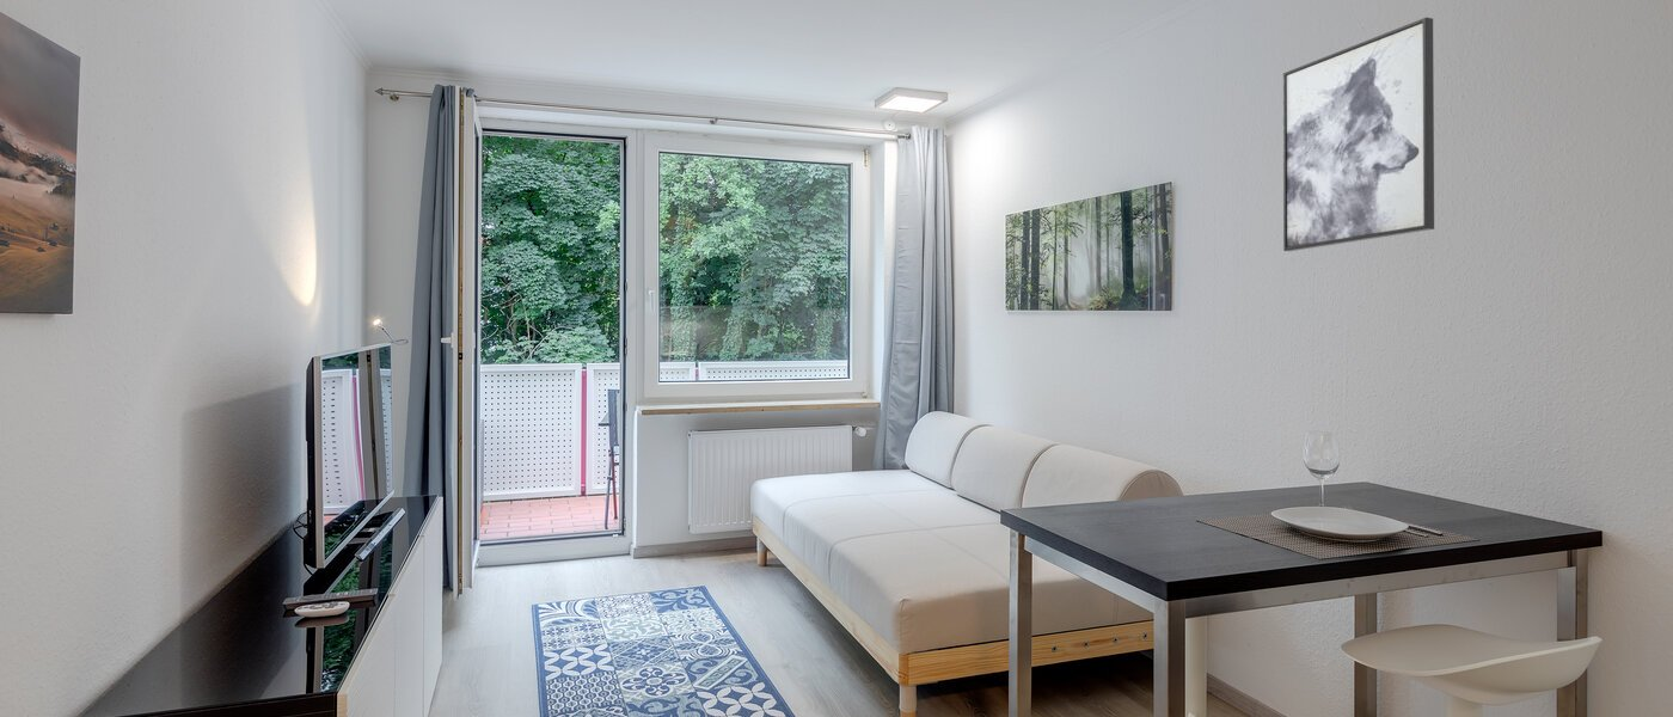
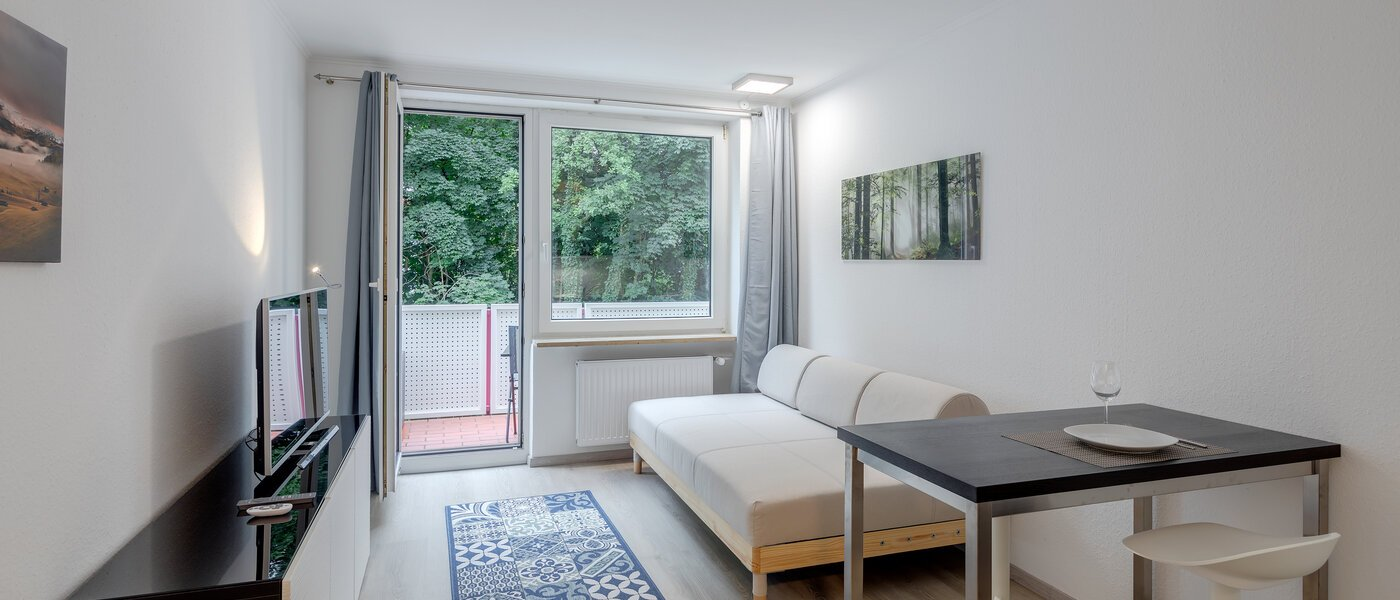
- wall art [1282,17,1435,252]
